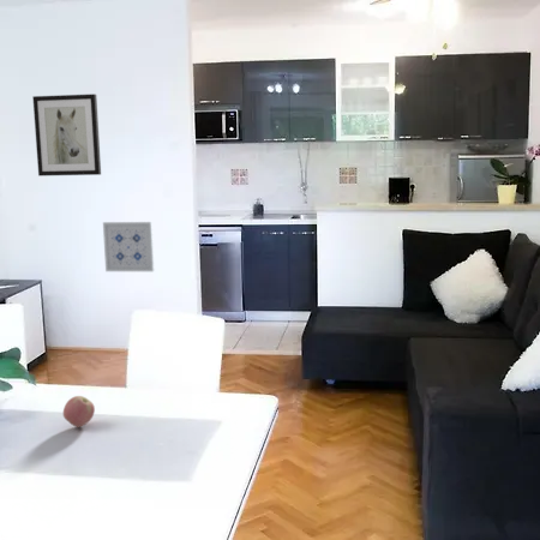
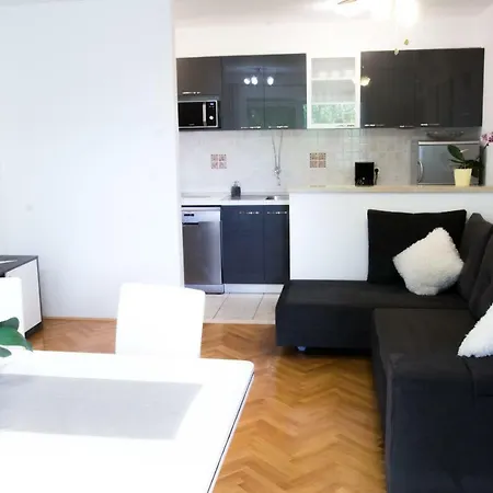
- wall art [32,92,102,178]
- apple [62,395,96,428]
- wall art [102,221,156,272]
